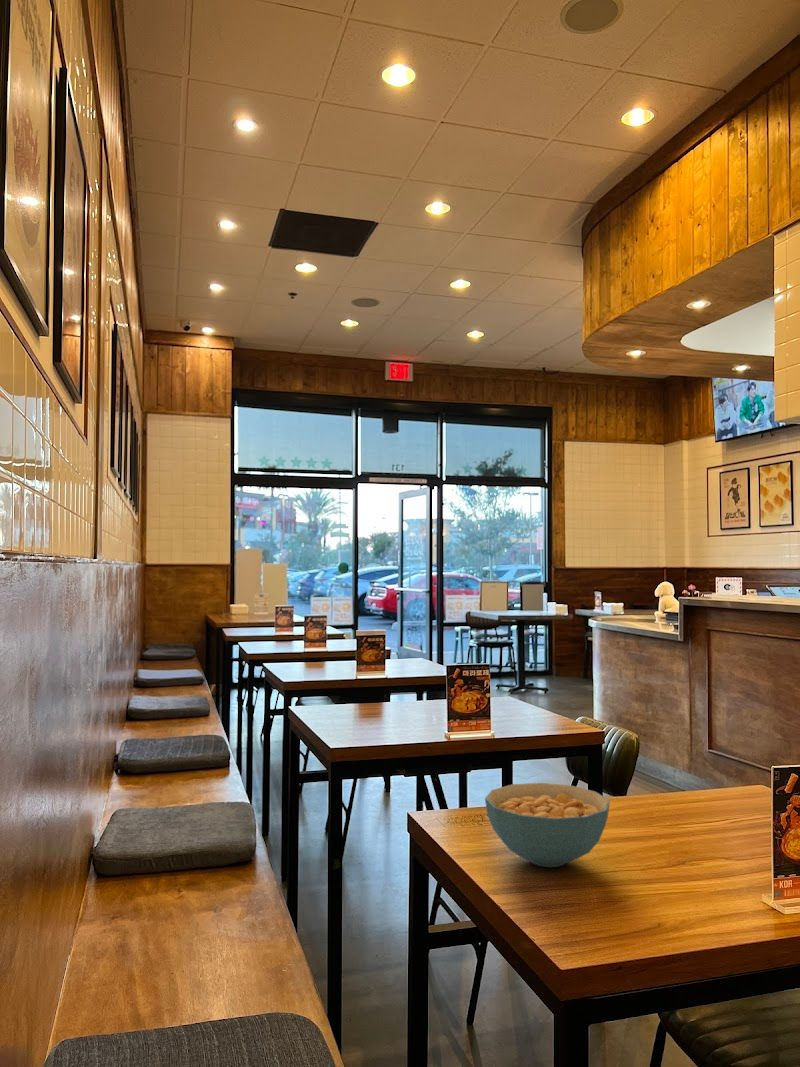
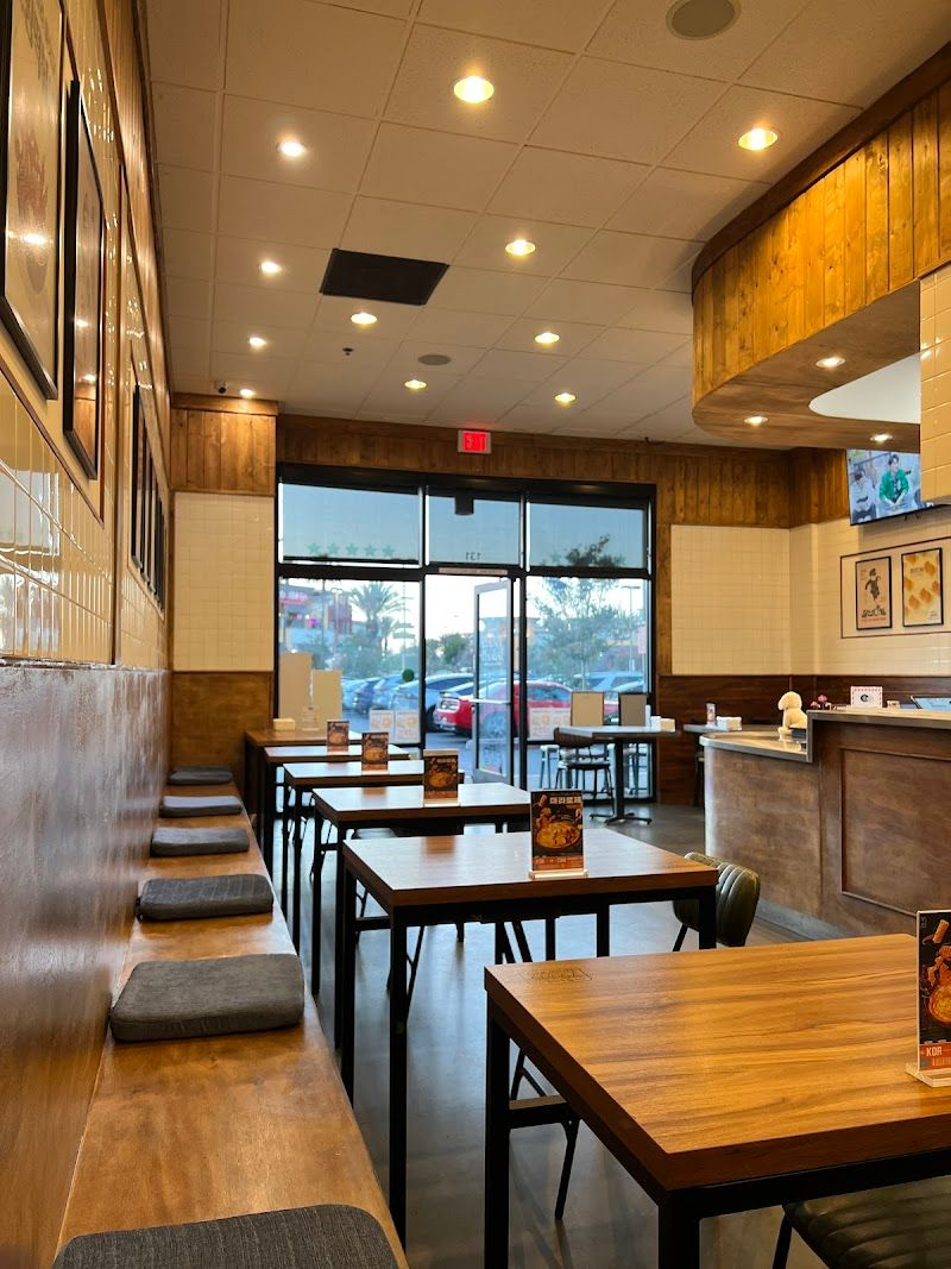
- cereal bowl [484,782,611,868]
